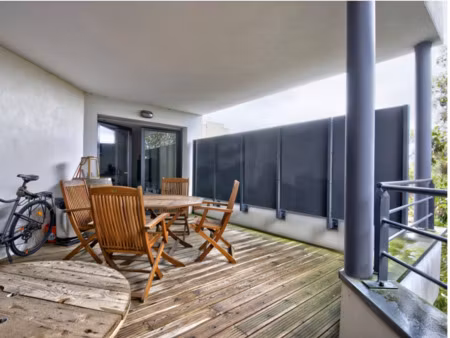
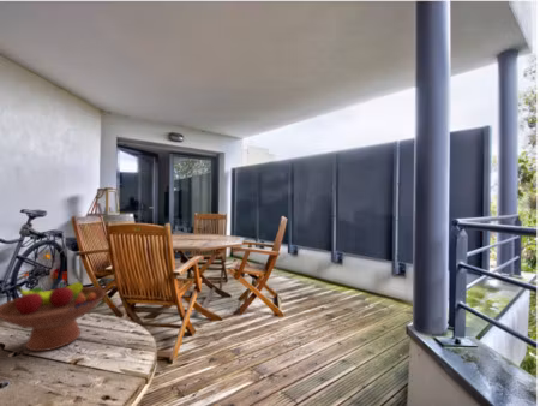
+ fruit bowl [0,281,107,353]
